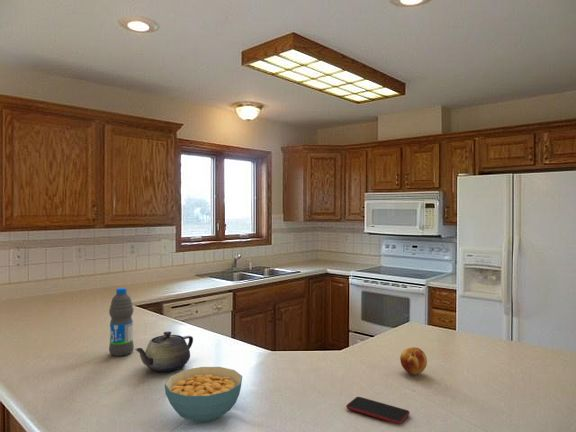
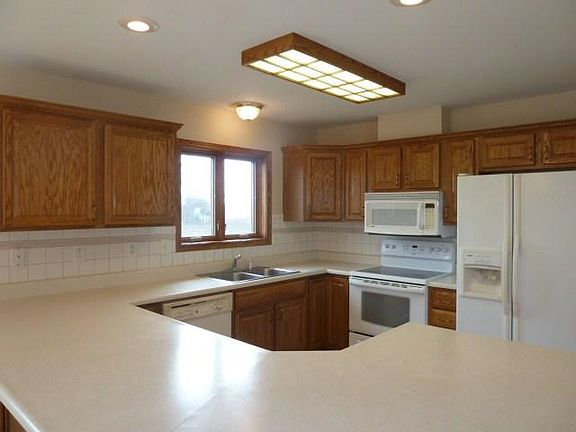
- fruit [399,346,428,376]
- cereal bowl [164,366,243,424]
- water bottle [108,287,135,357]
- smartphone [345,396,411,425]
- teapot [134,330,194,373]
